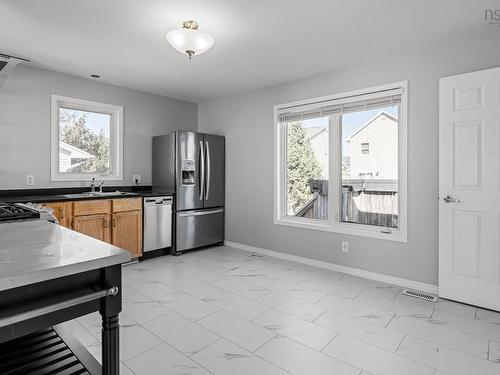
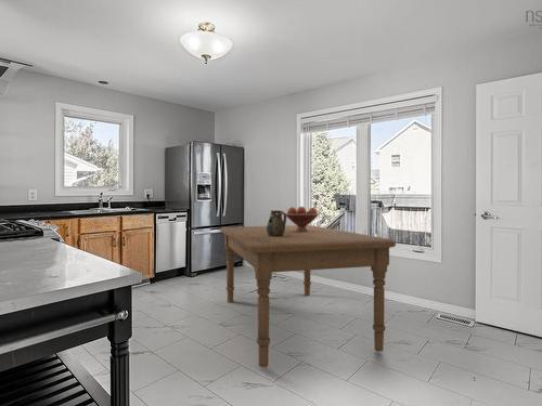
+ fruit bowl [285,206,320,232]
+ ceramic pitcher [266,209,287,237]
+ dining table [219,224,397,368]
